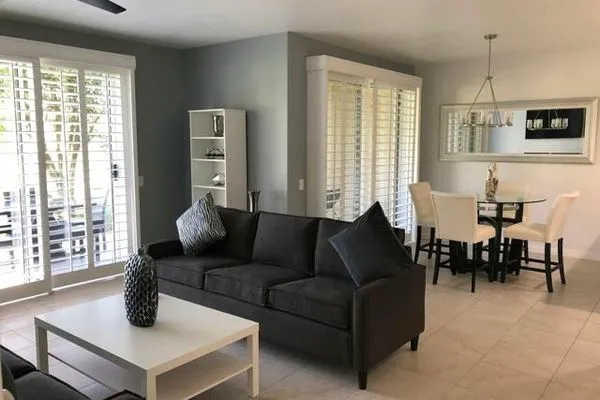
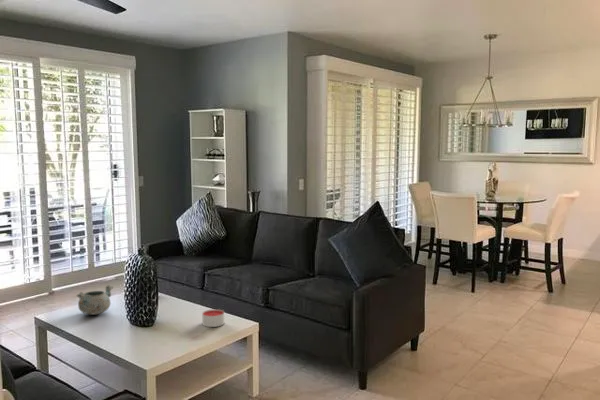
+ candle [201,308,225,328]
+ decorative bowl [76,284,114,316]
